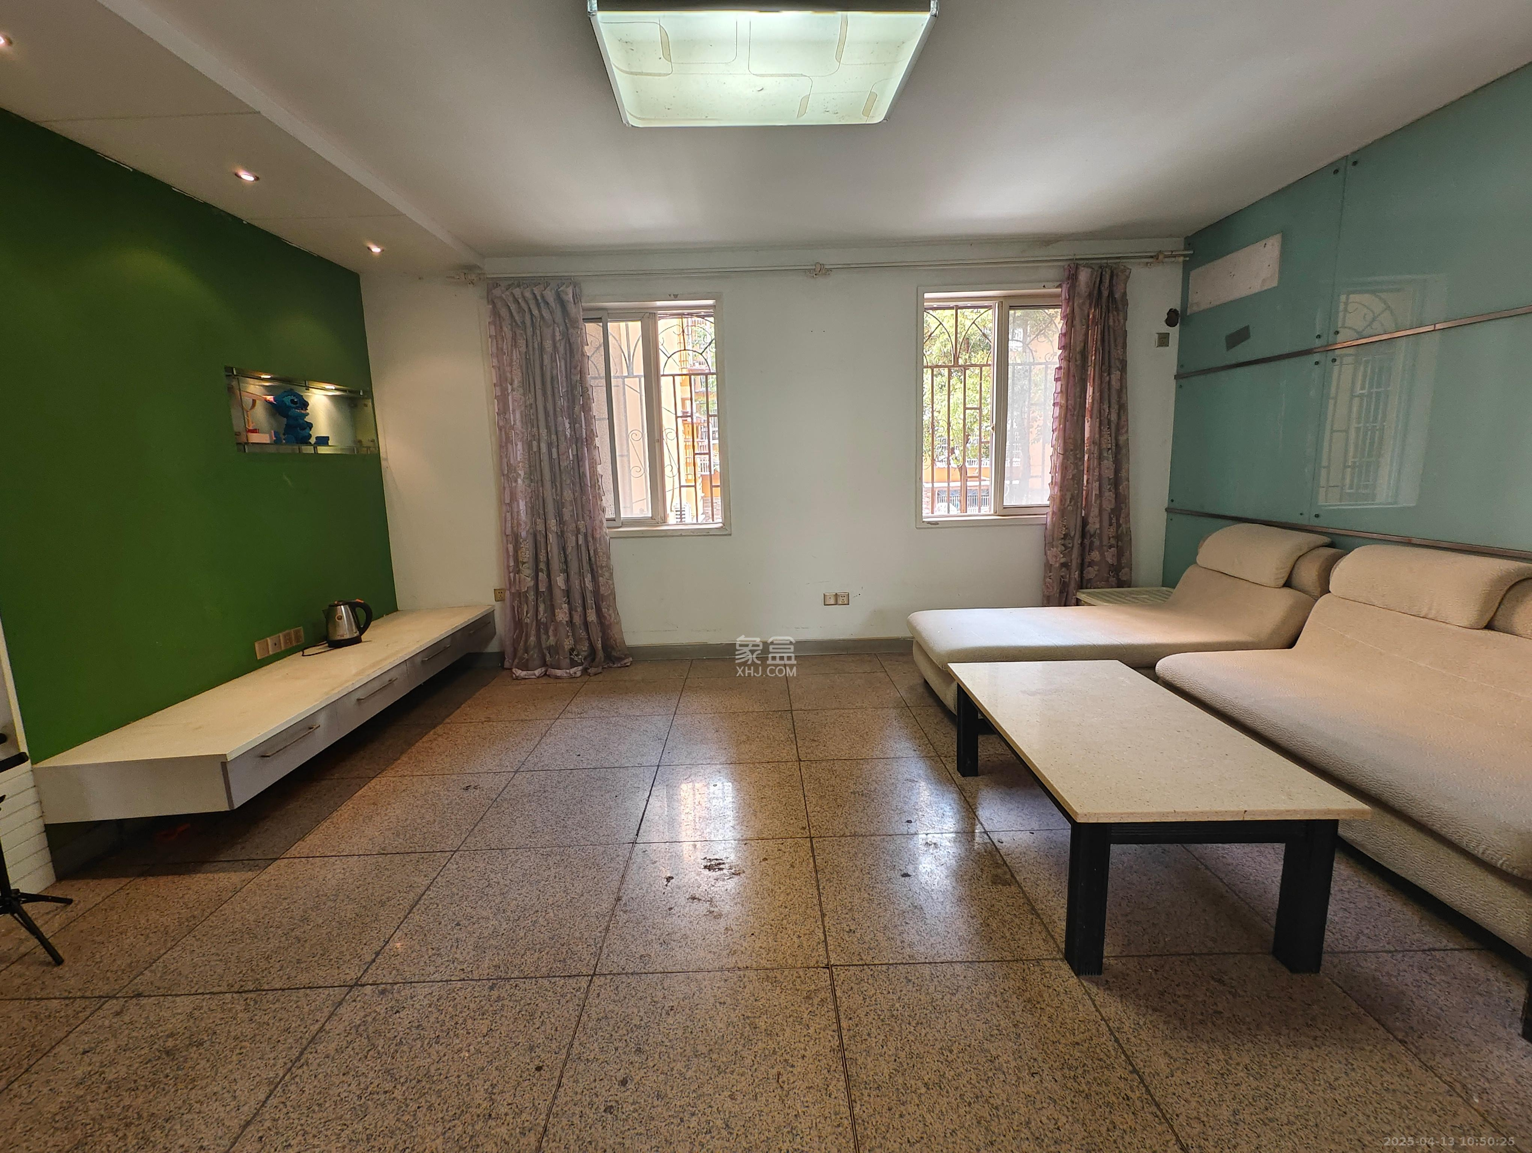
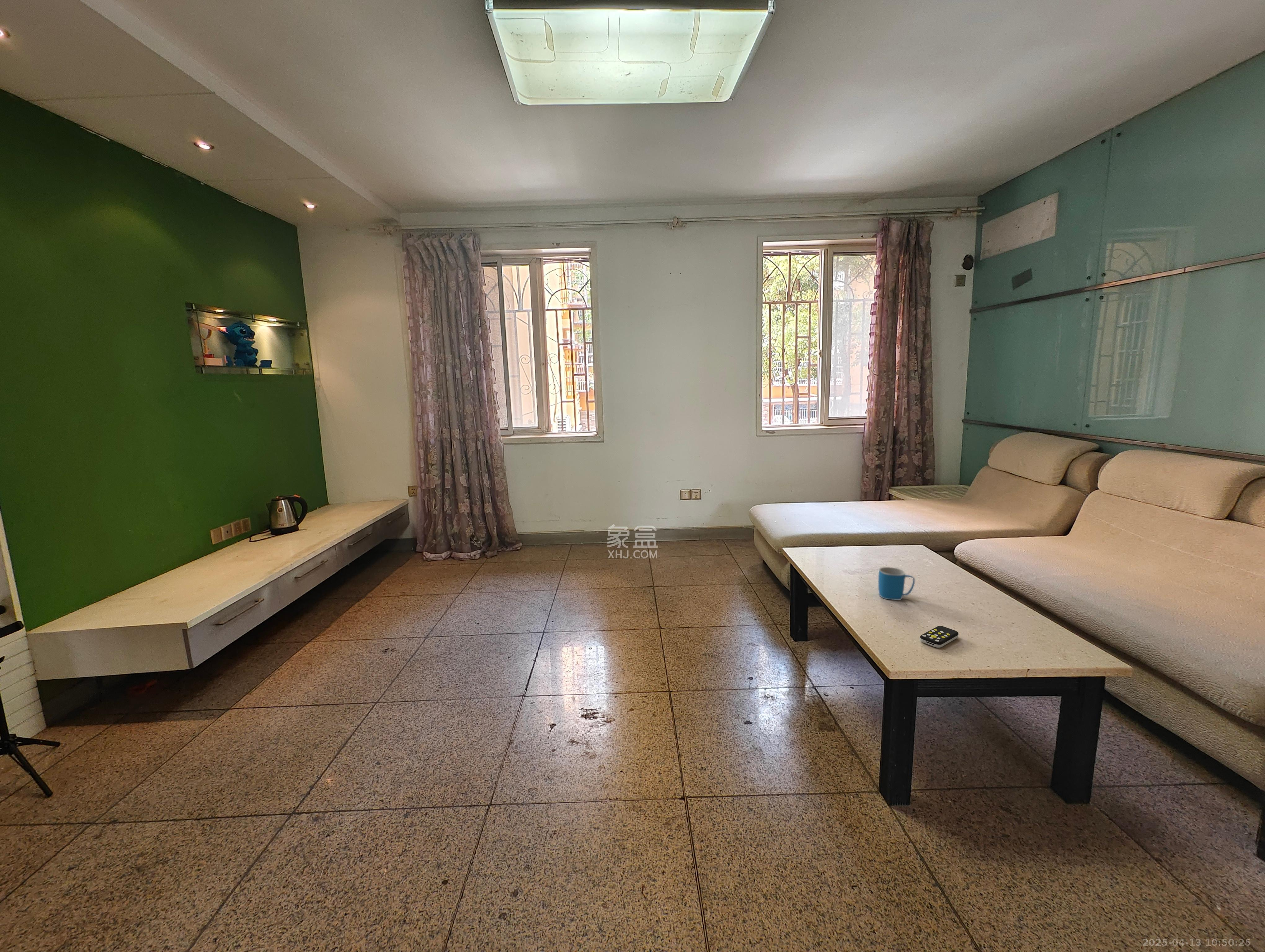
+ remote control [920,626,959,648]
+ mug [878,567,915,600]
